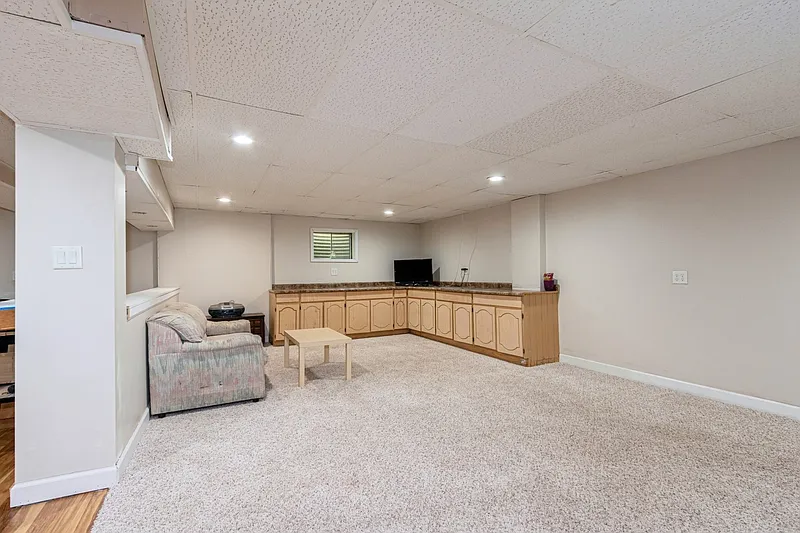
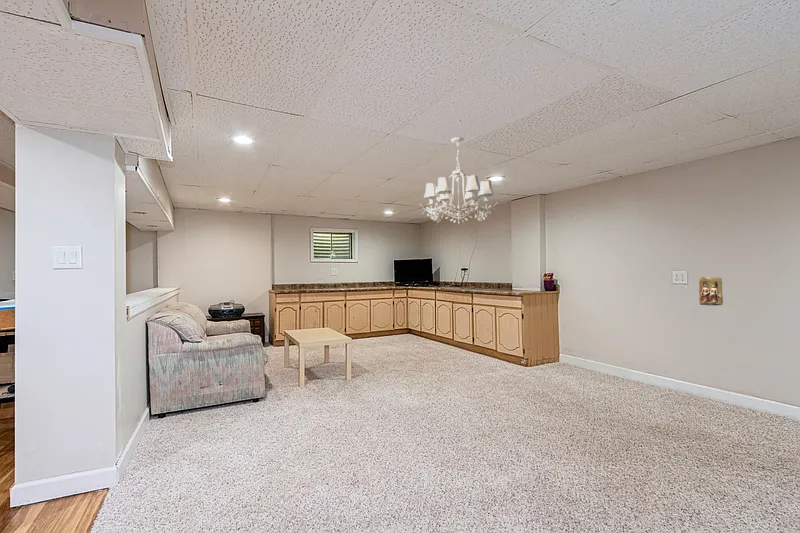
+ chandelier [419,136,497,225]
+ relief sculpture [698,276,724,306]
